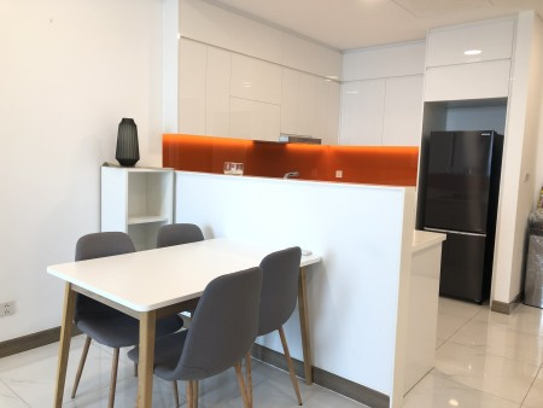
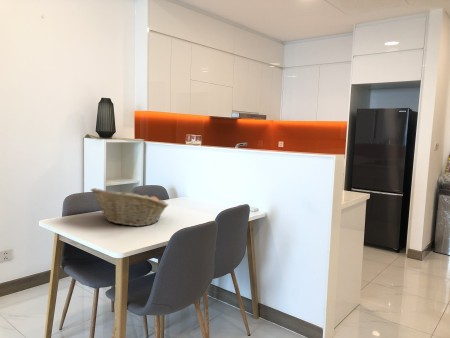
+ fruit basket [90,187,169,227]
